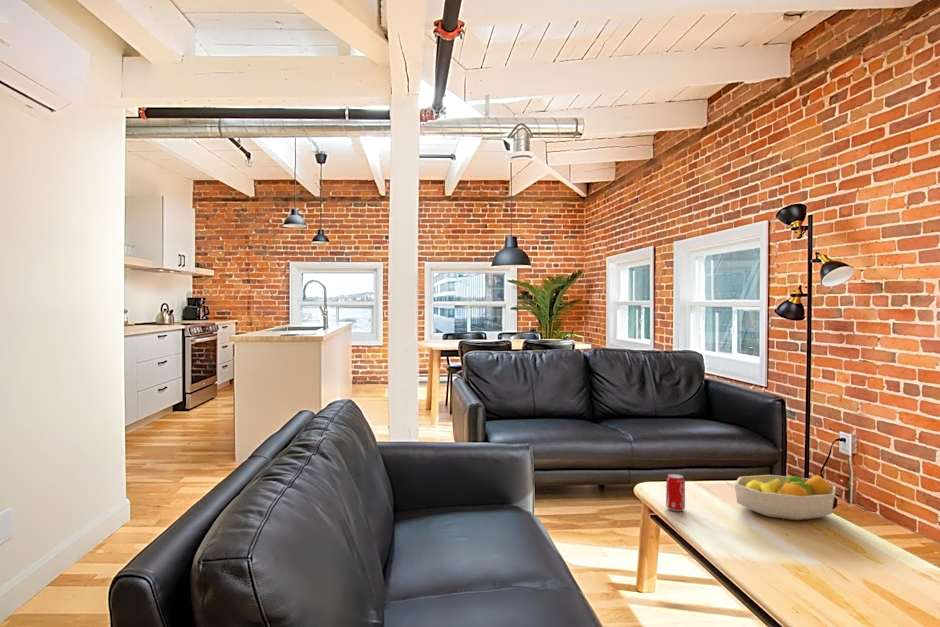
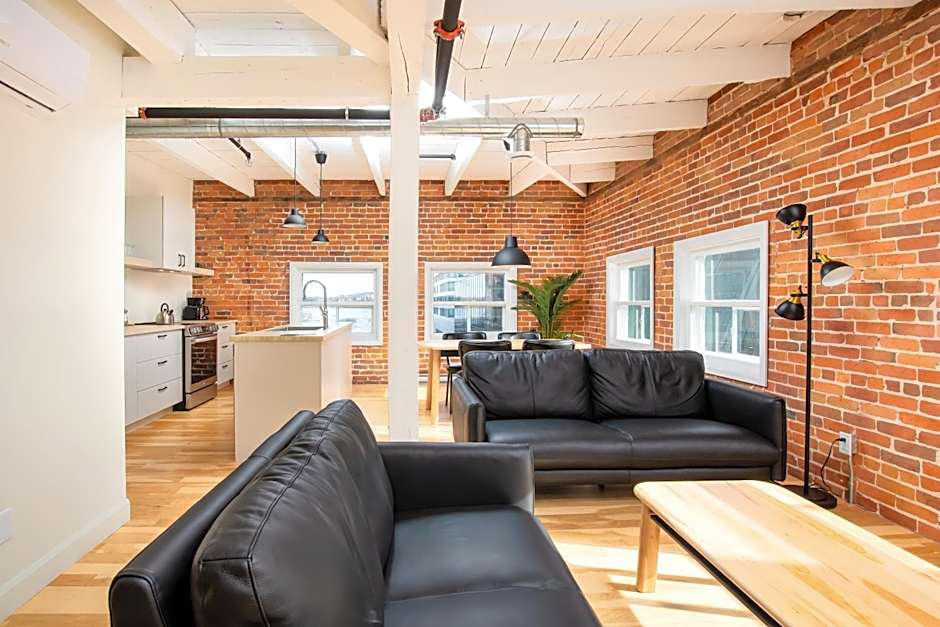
- beverage can [665,473,686,512]
- fruit bowl [733,474,837,521]
